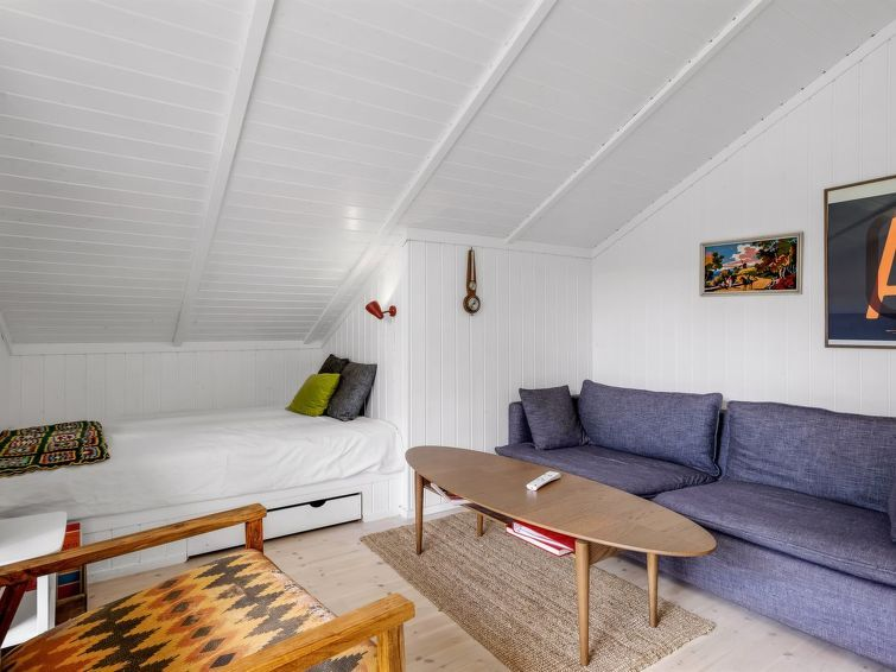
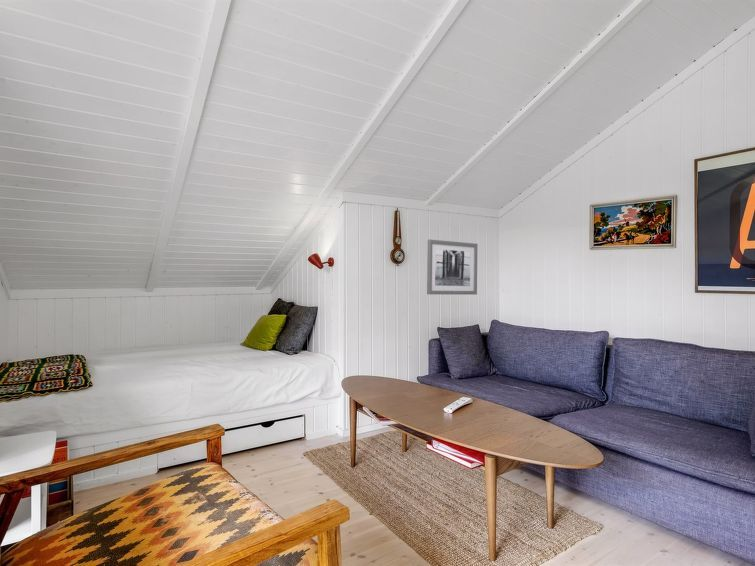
+ wall art [426,239,478,296]
